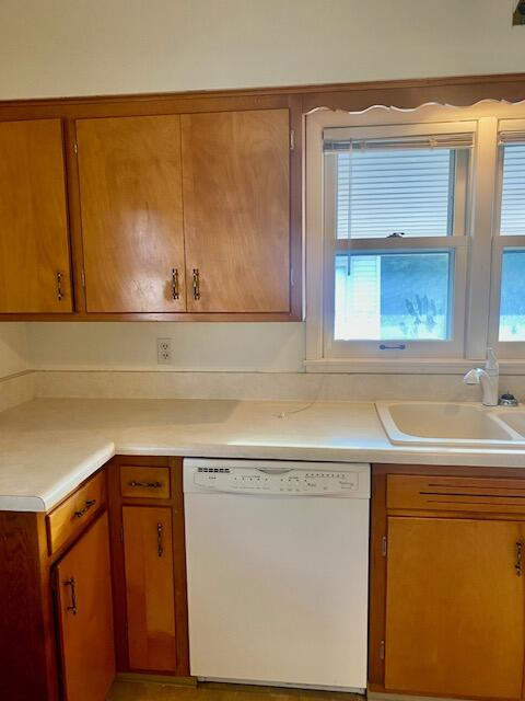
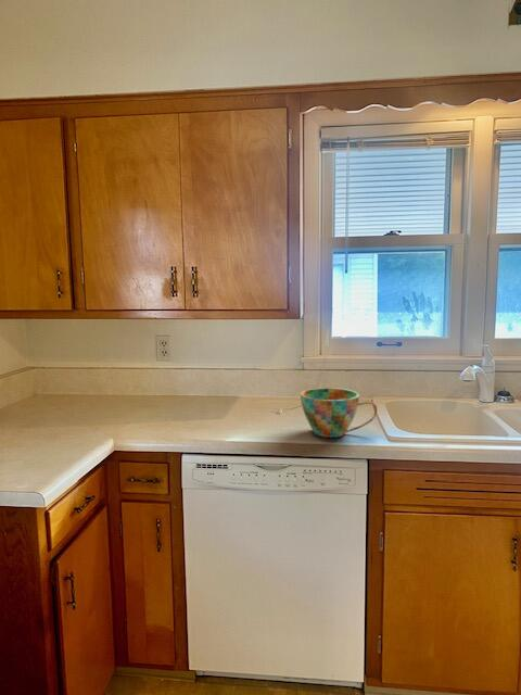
+ cup [300,387,378,439]
